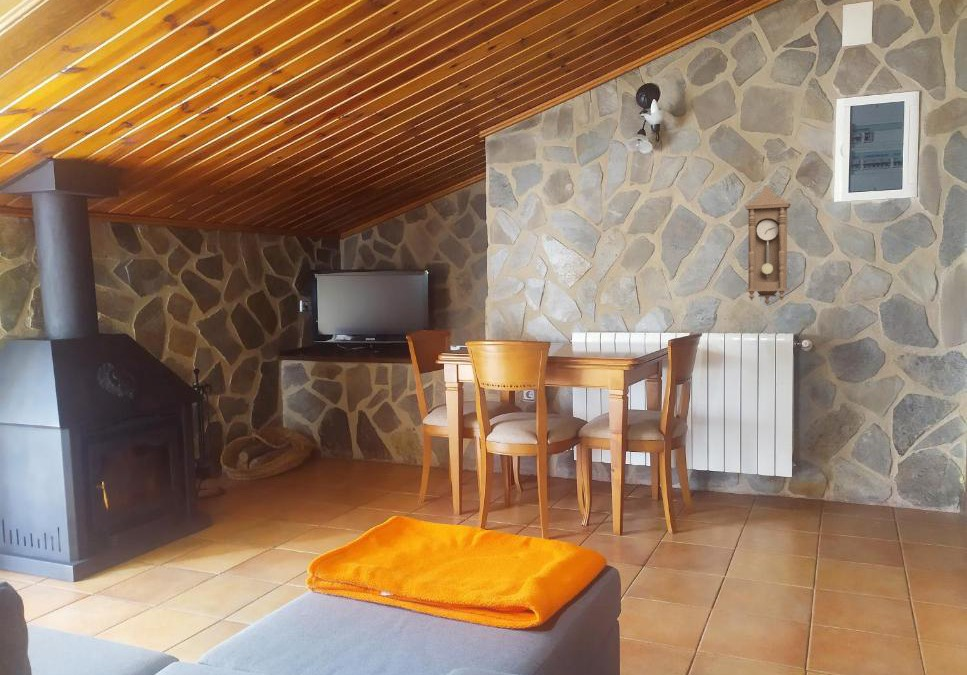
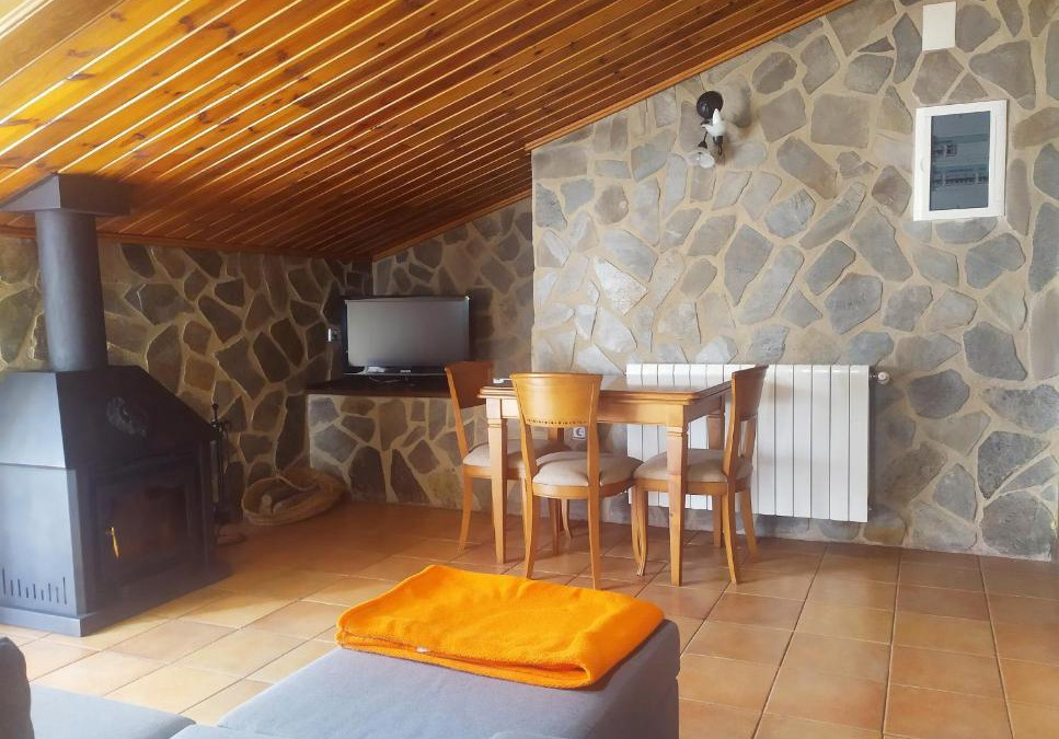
- pendulum clock [743,185,792,306]
